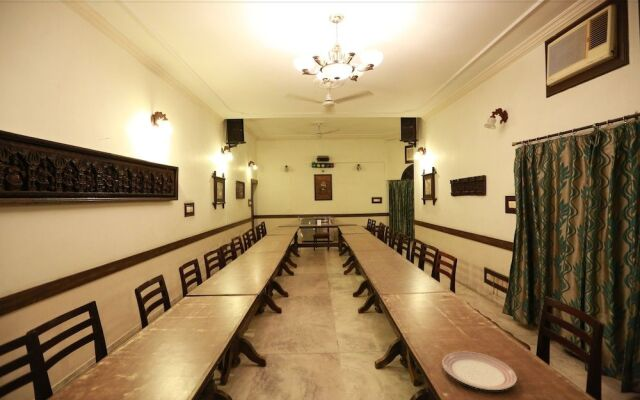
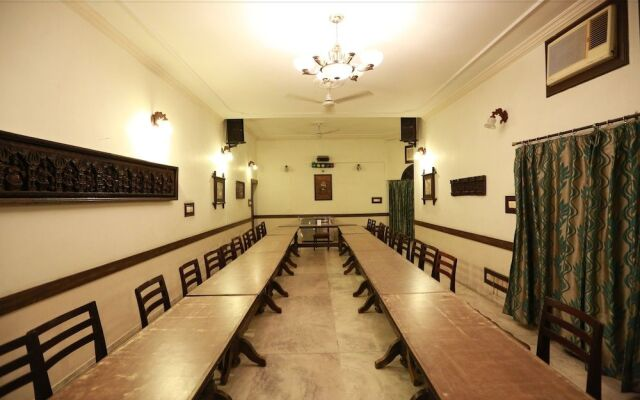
- dinner plate [441,351,518,391]
